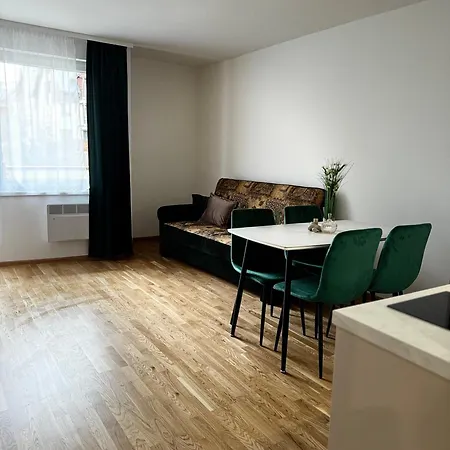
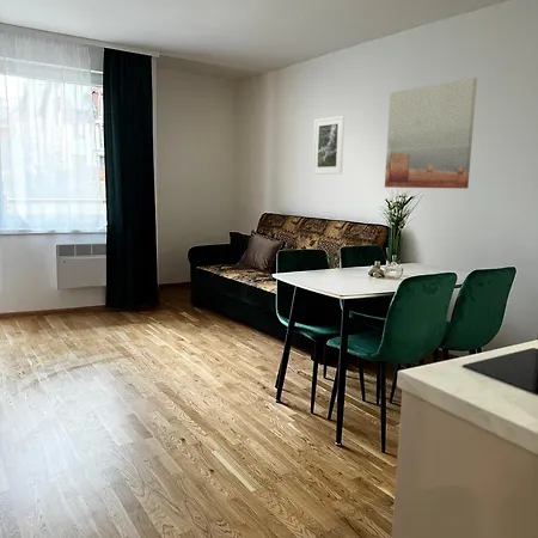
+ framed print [311,115,346,176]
+ wall art [384,77,478,190]
